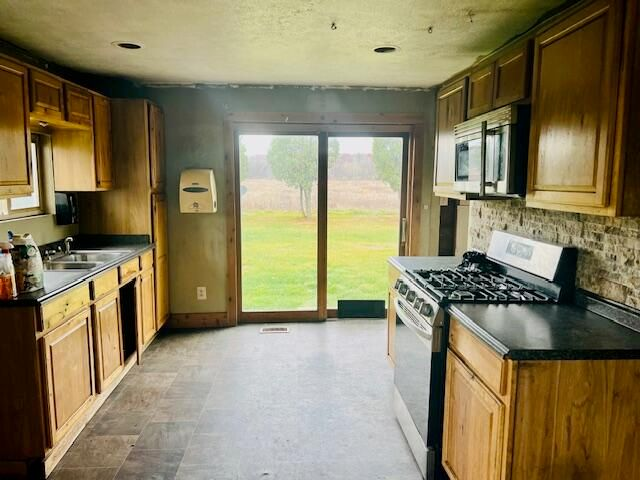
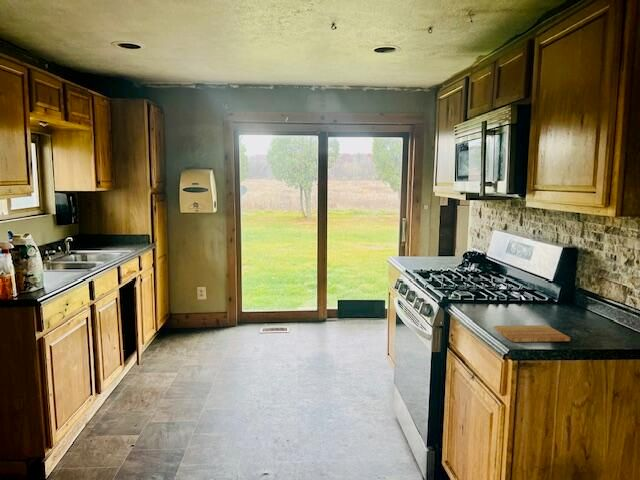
+ cutting board [493,324,571,343]
